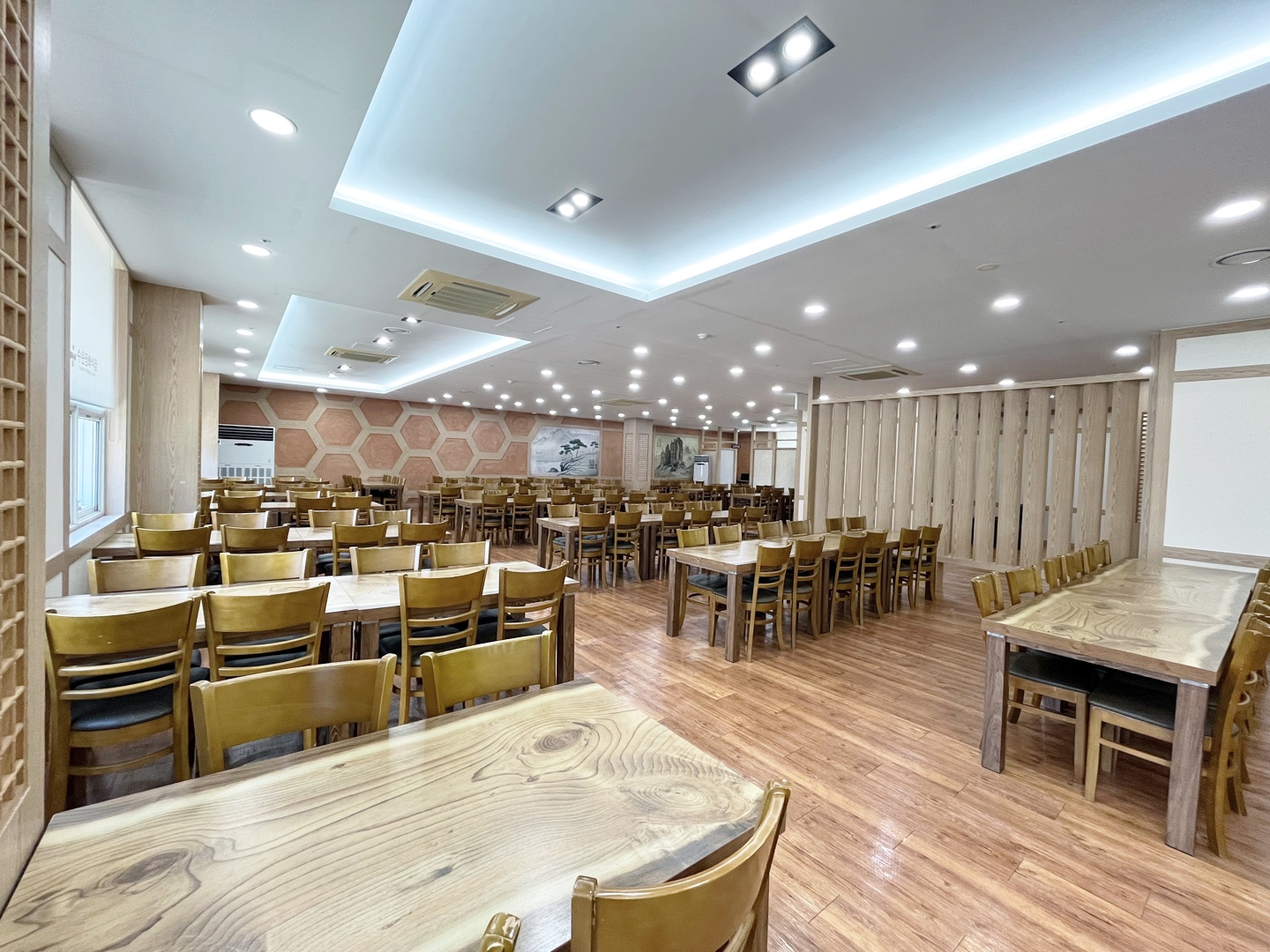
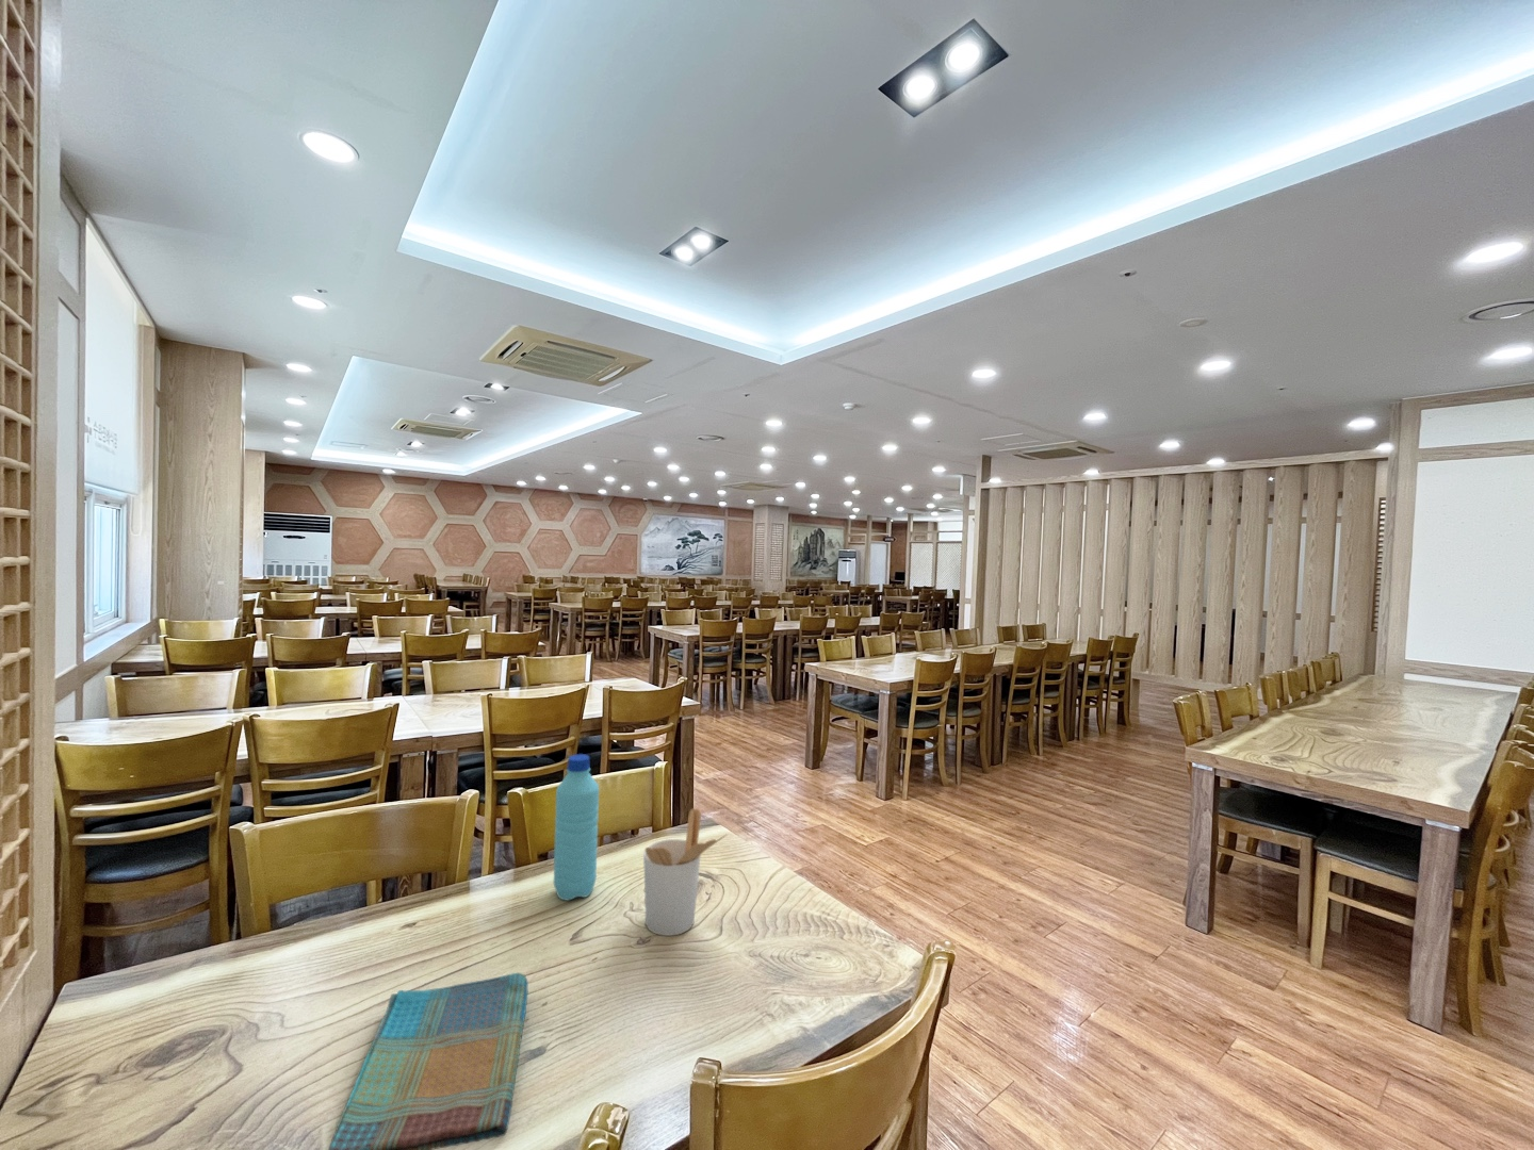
+ dish towel [327,972,529,1150]
+ water bottle [553,753,600,902]
+ utensil holder [643,808,728,937]
